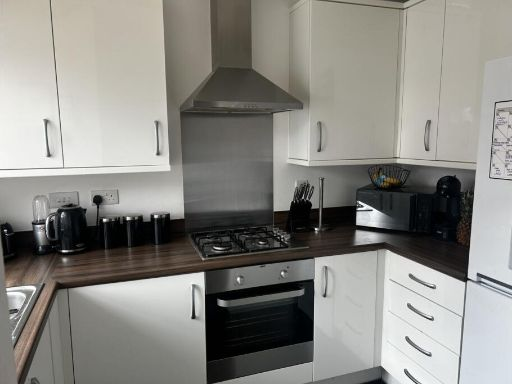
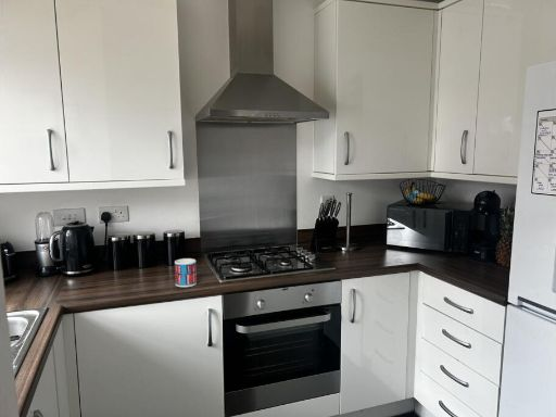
+ mug [174,257,198,288]
